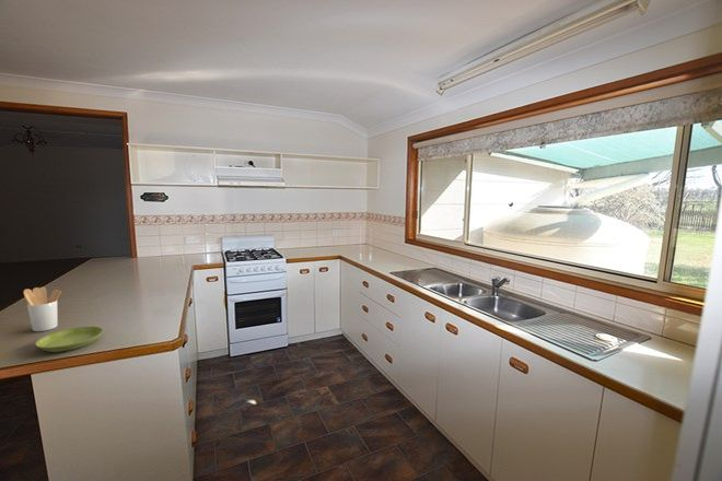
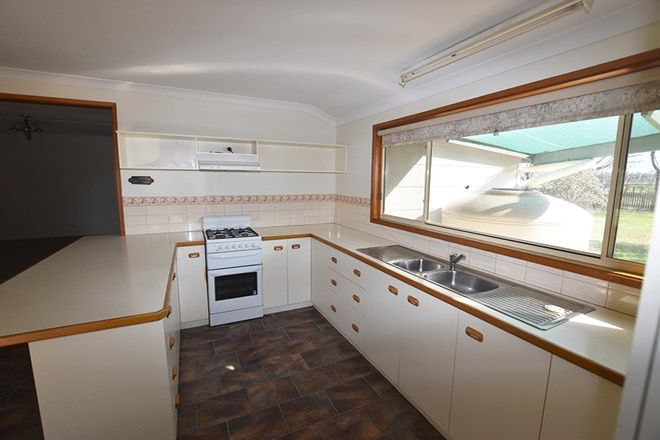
- utensil holder [23,286,61,332]
- saucer [34,326,104,353]
